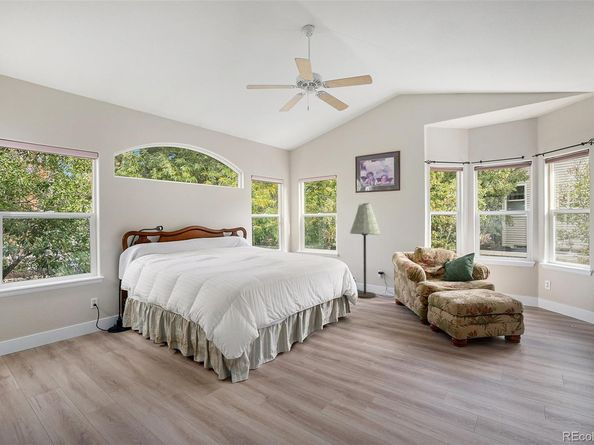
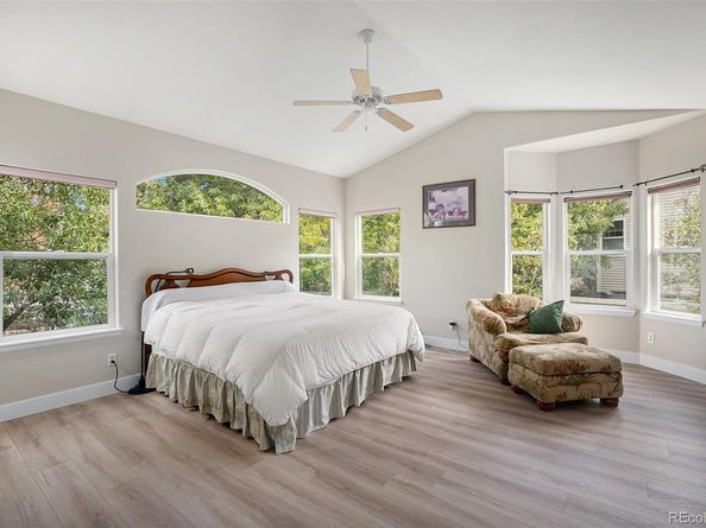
- floor lamp [349,202,381,299]
